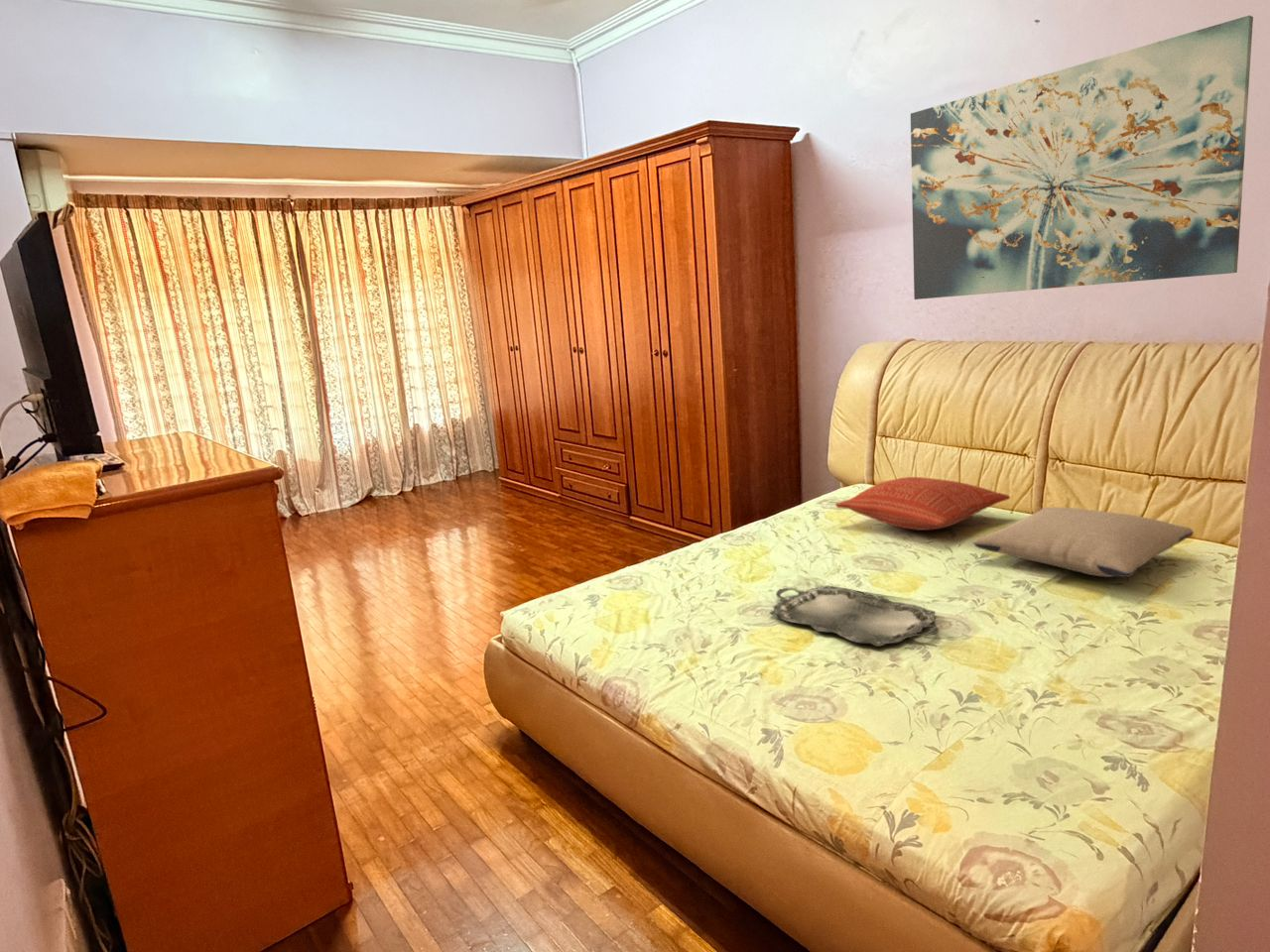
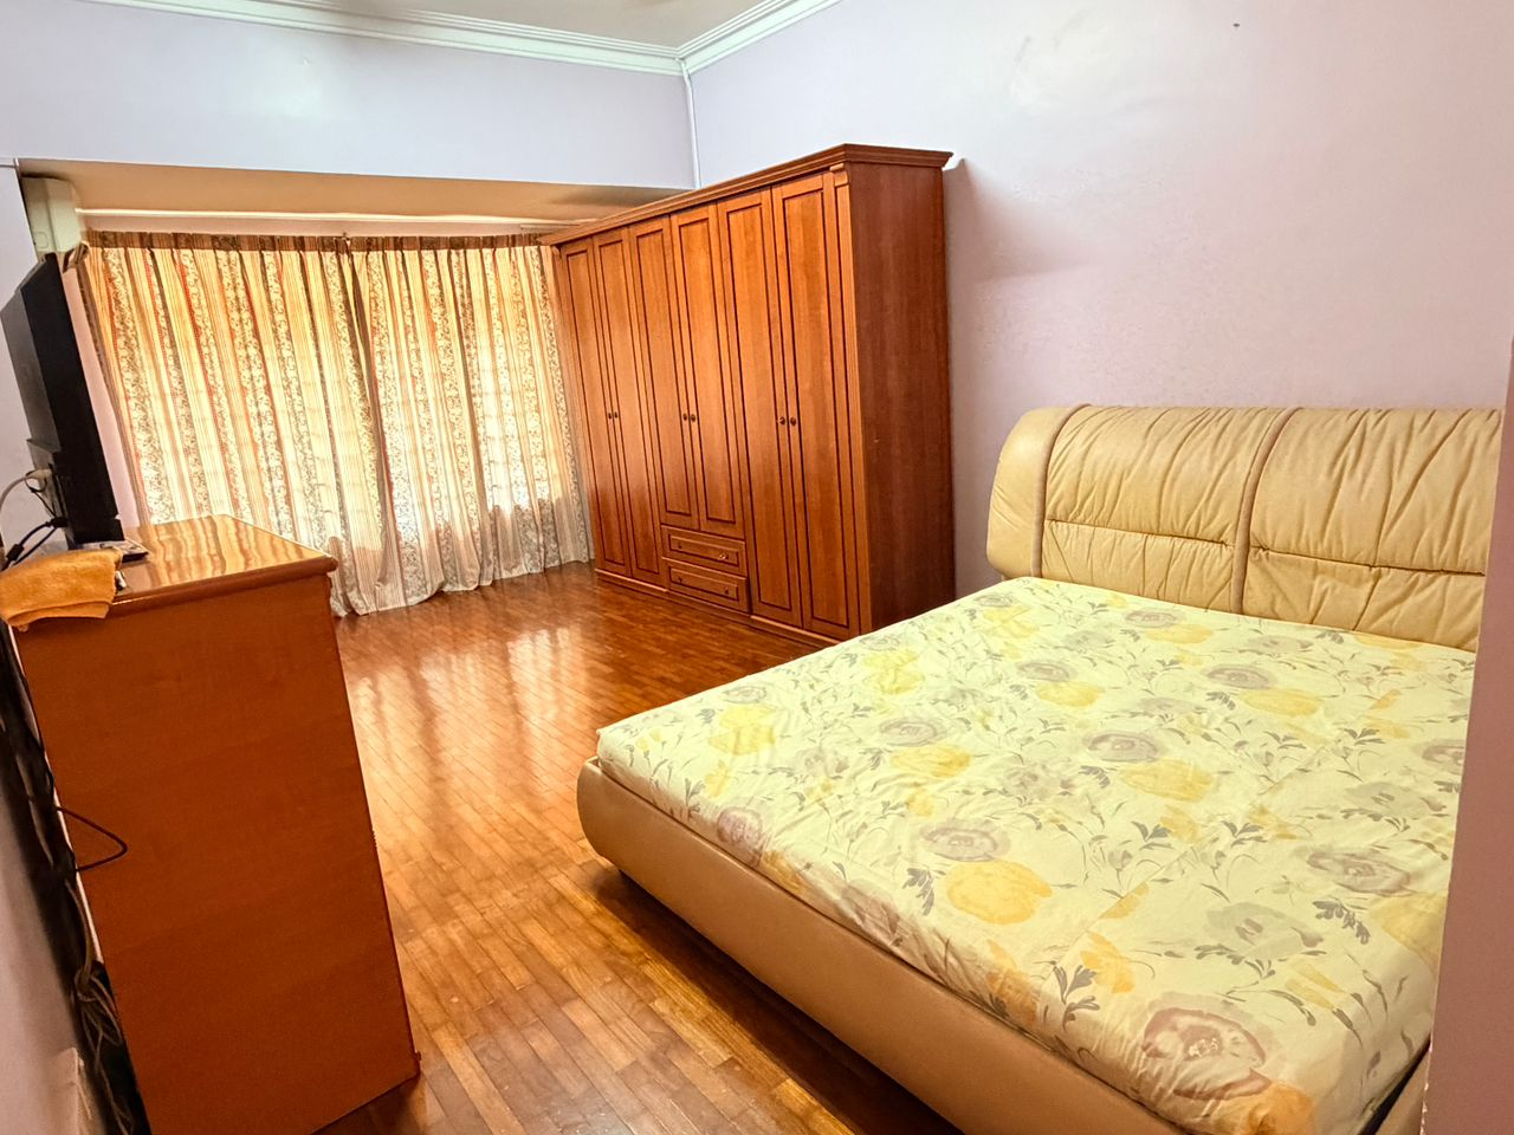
- pillow [834,476,1011,532]
- wall art [910,14,1254,300]
- pillow [972,507,1195,578]
- serving tray [769,585,941,648]
